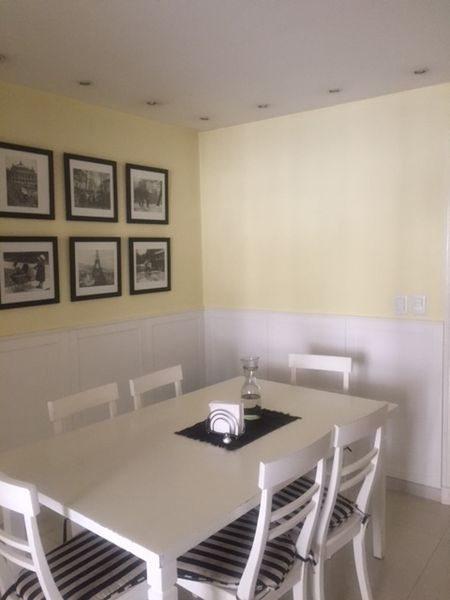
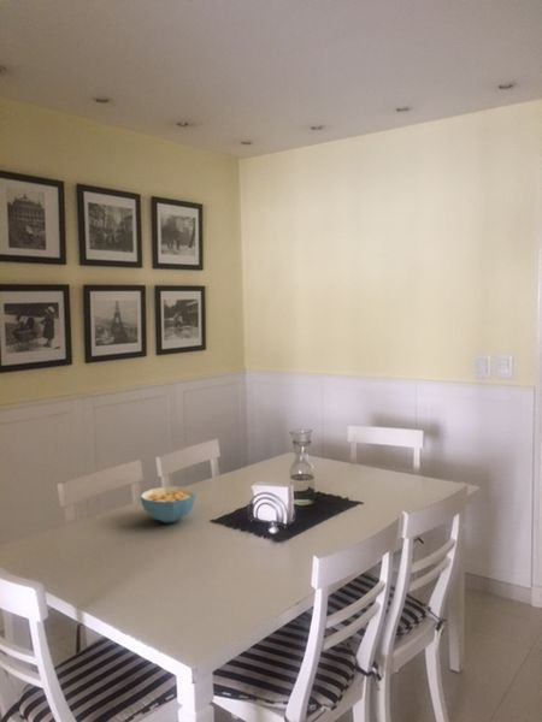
+ cereal bowl [140,485,198,523]
